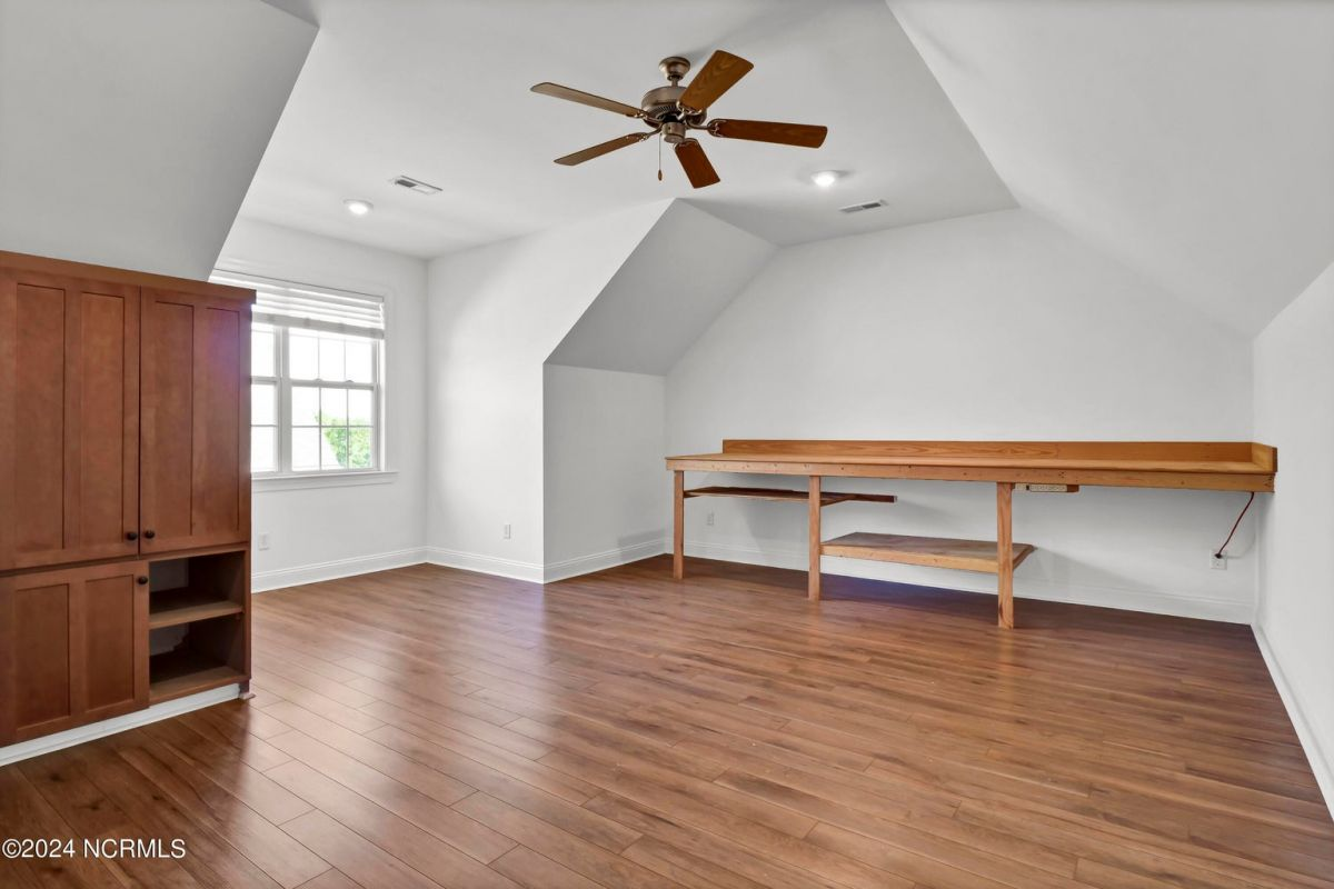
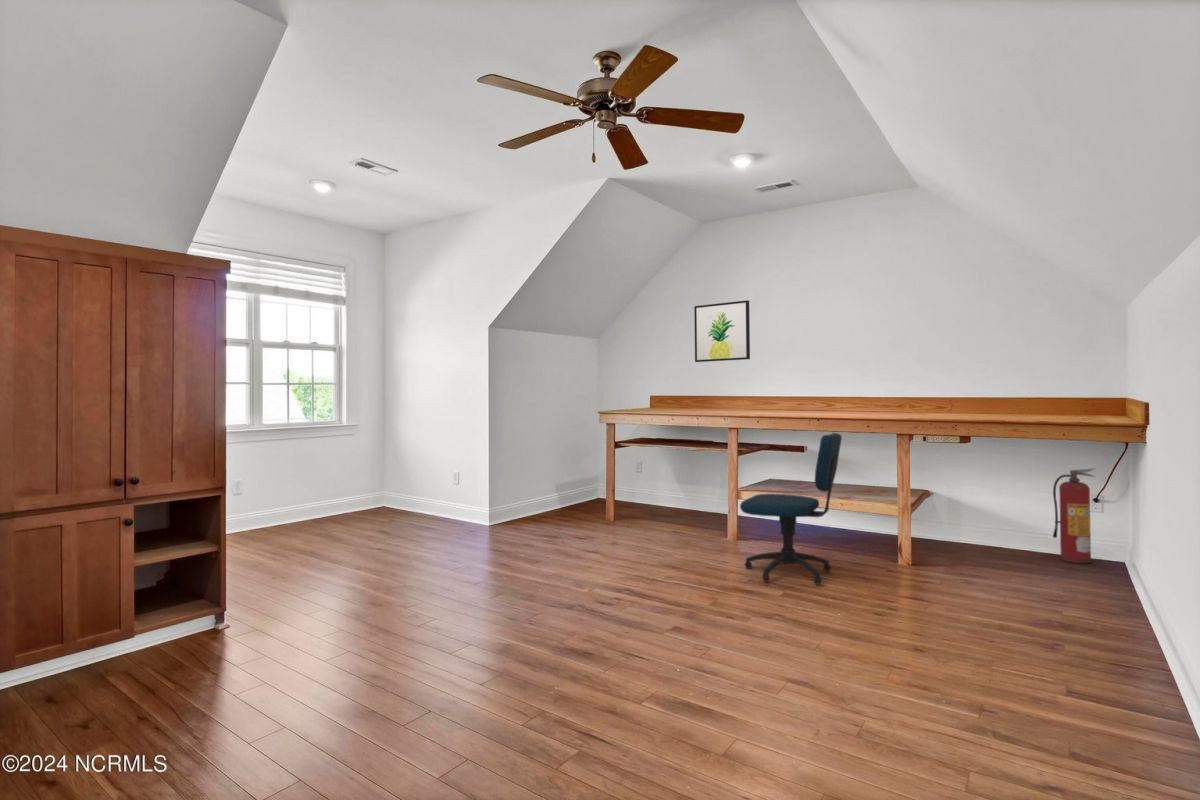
+ fire extinguisher [1052,467,1097,564]
+ office chair [739,432,843,585]
+ wall art [693,299,751,363]
